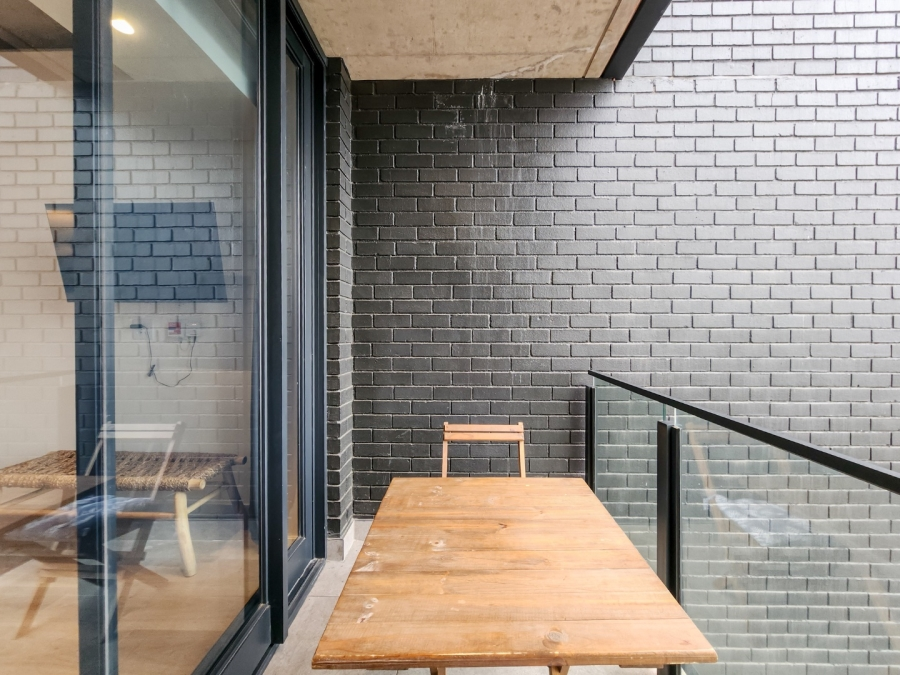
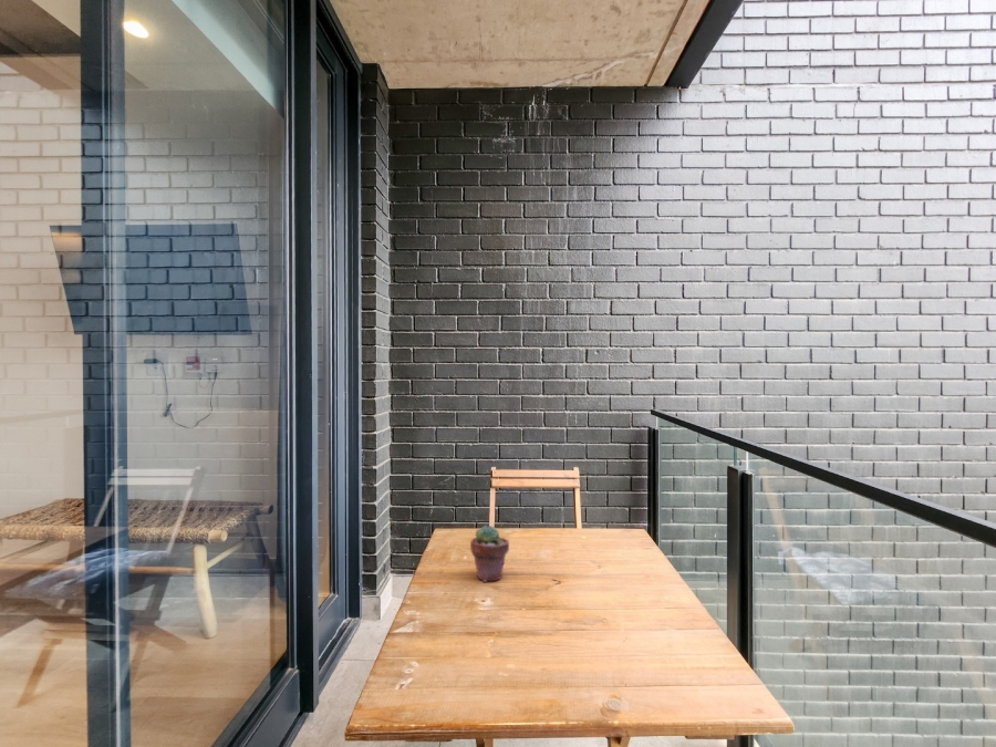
+ potted succulent [469,523,510,583]
